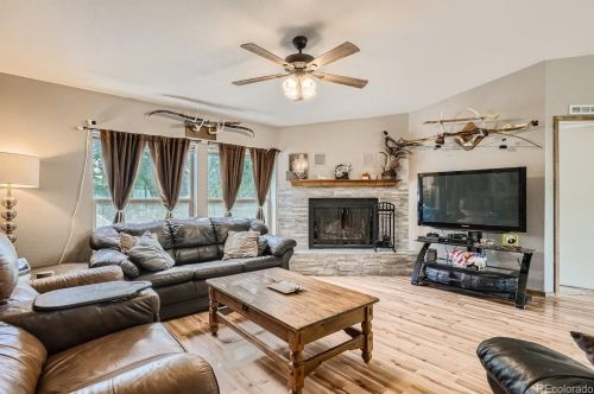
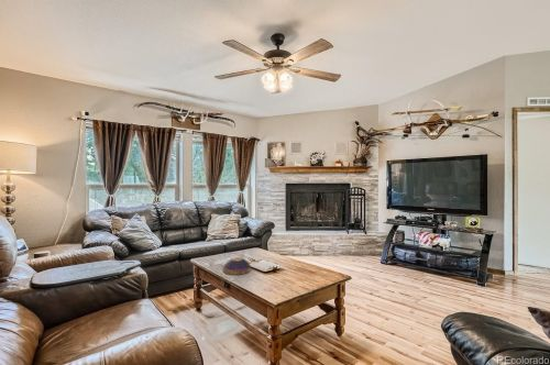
+ decorative bowl [222,256,252,276]
